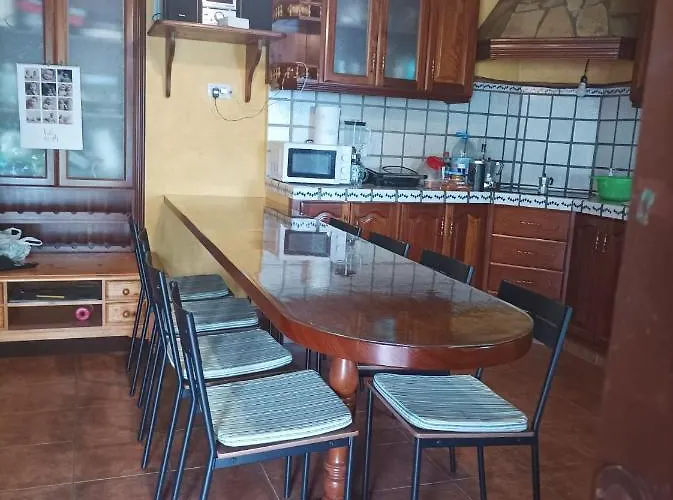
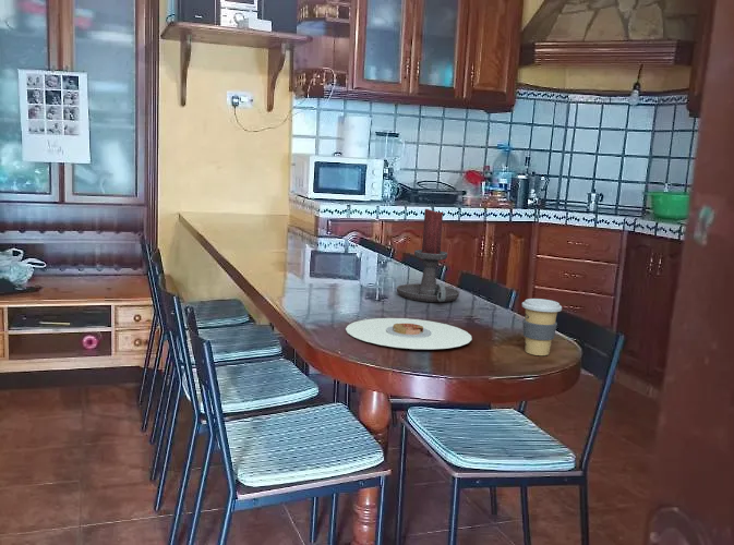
+ coffee cup [521,298,563,356]
+ plate [345,317,473,350]
+ candle holder [396,208,461,303]
